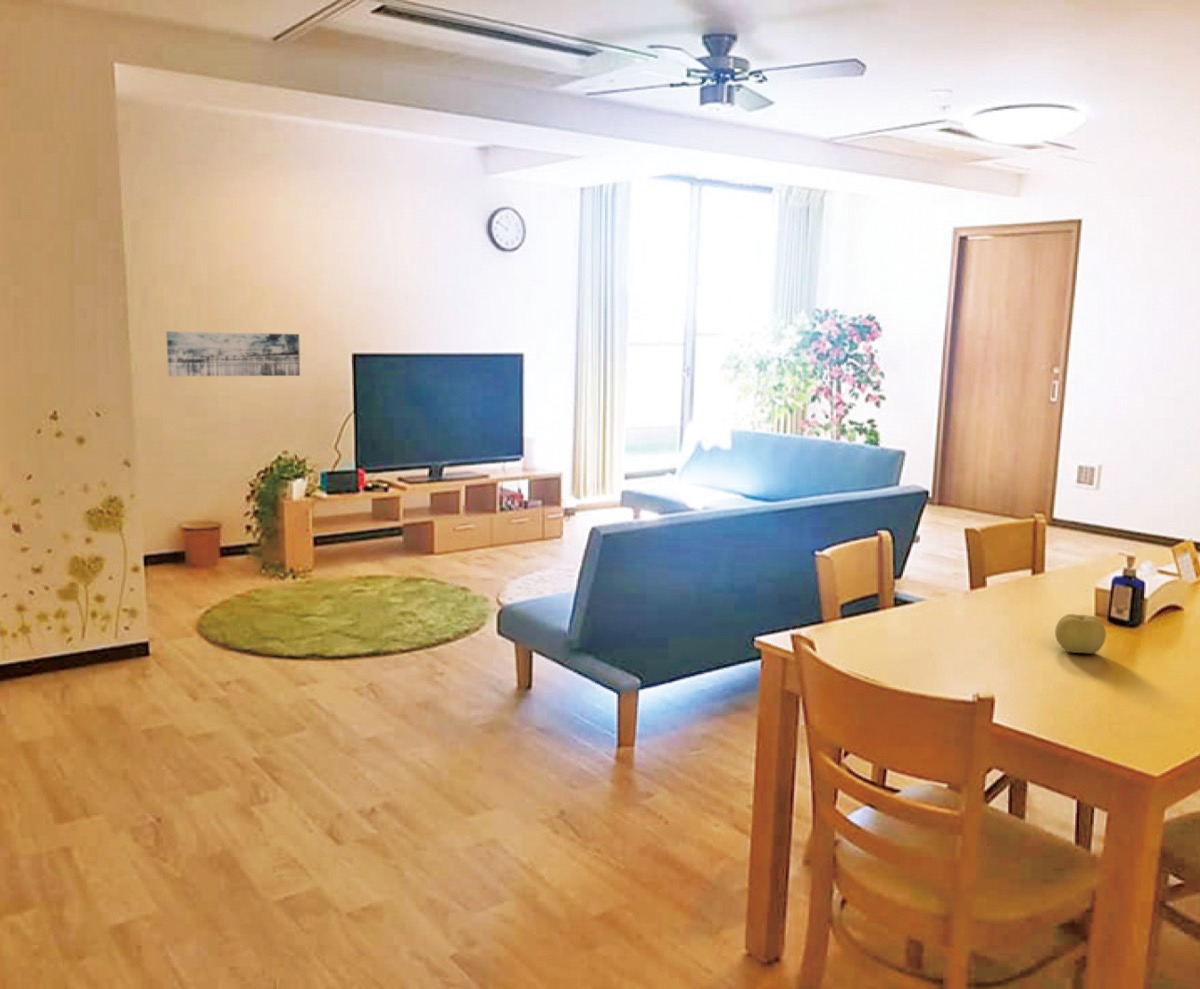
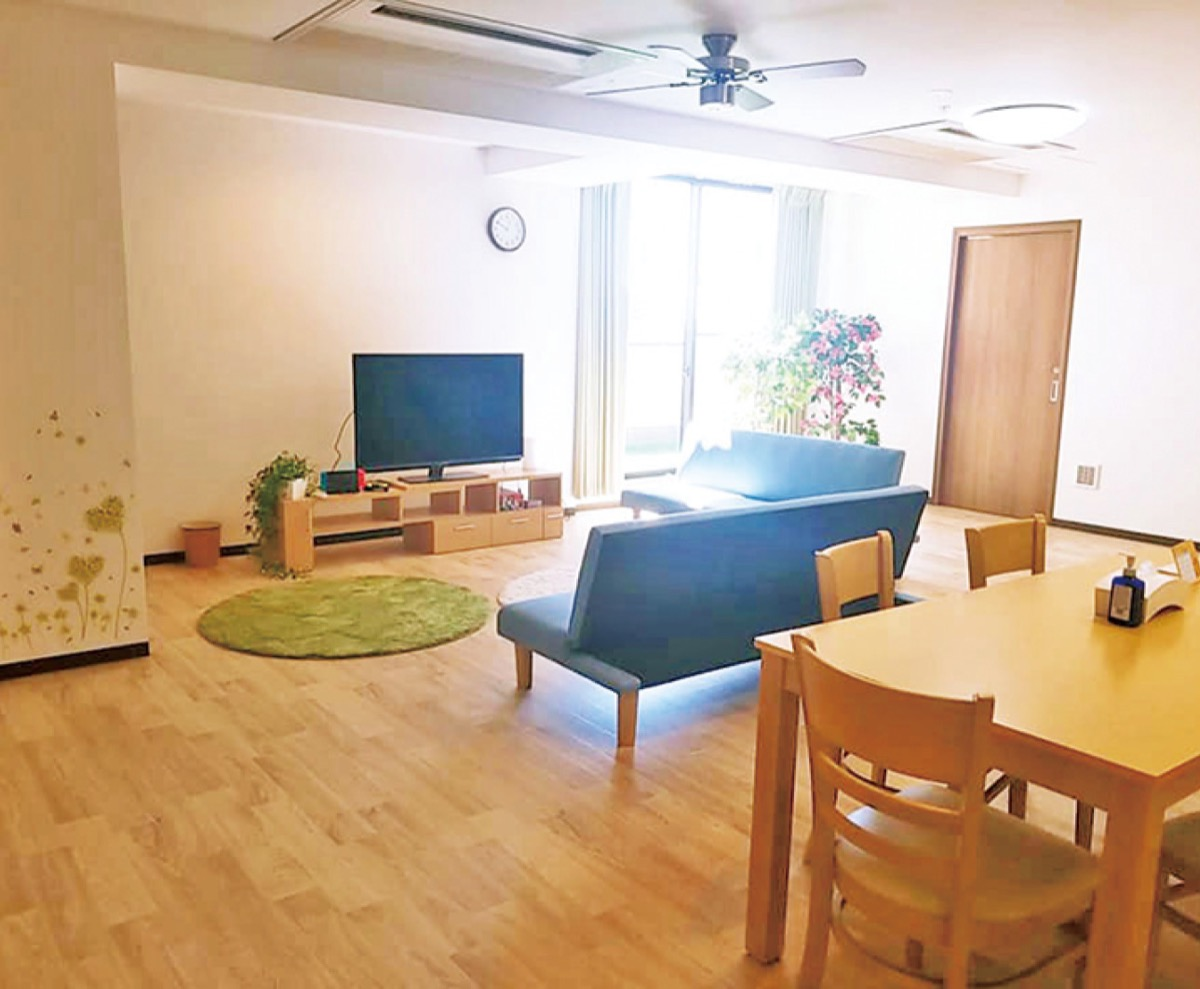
- fruit [1054,613,1107,654]
- wall art [165,330,301,377]
